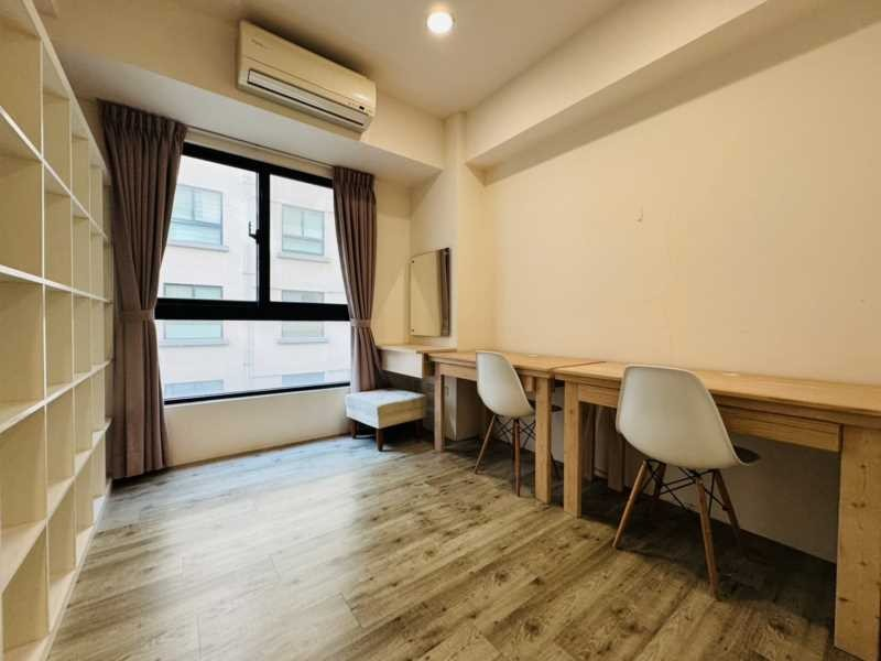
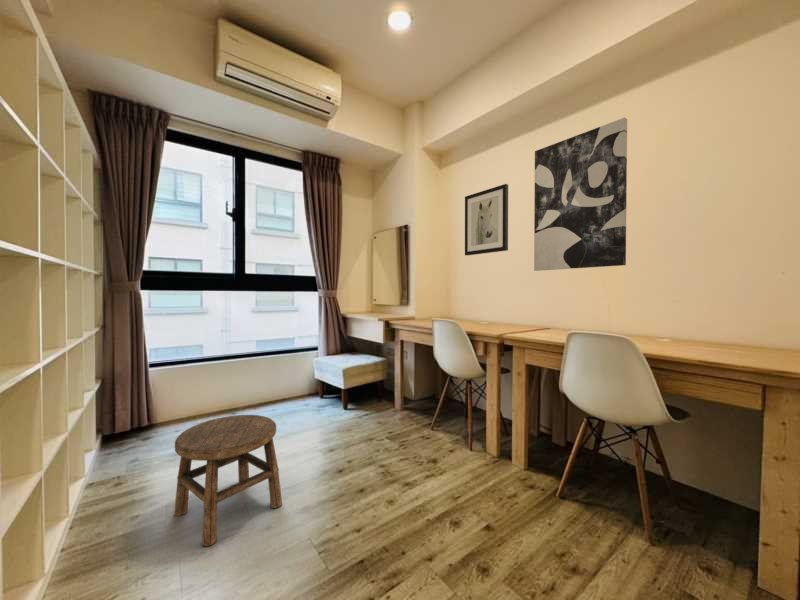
+ stool [173,414,283,547]
+ wall art [533,117,628,272]
+ wall art [464,183,509,256]
